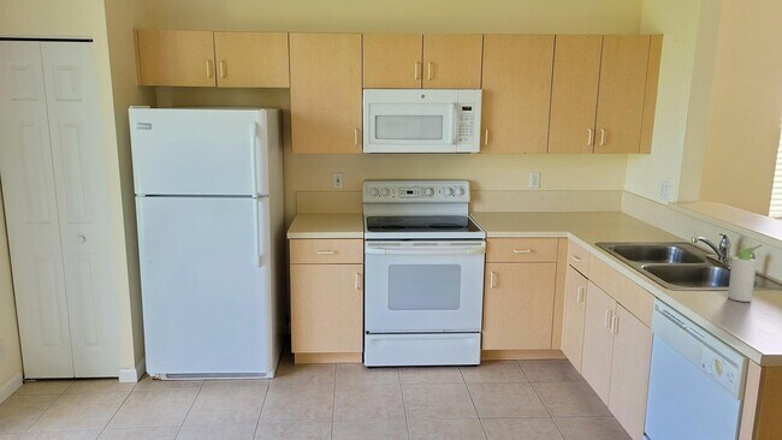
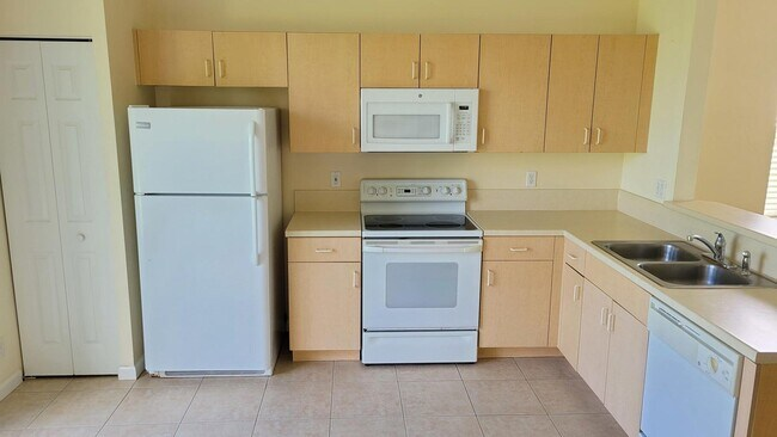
- bottle [727,243,764,303]
